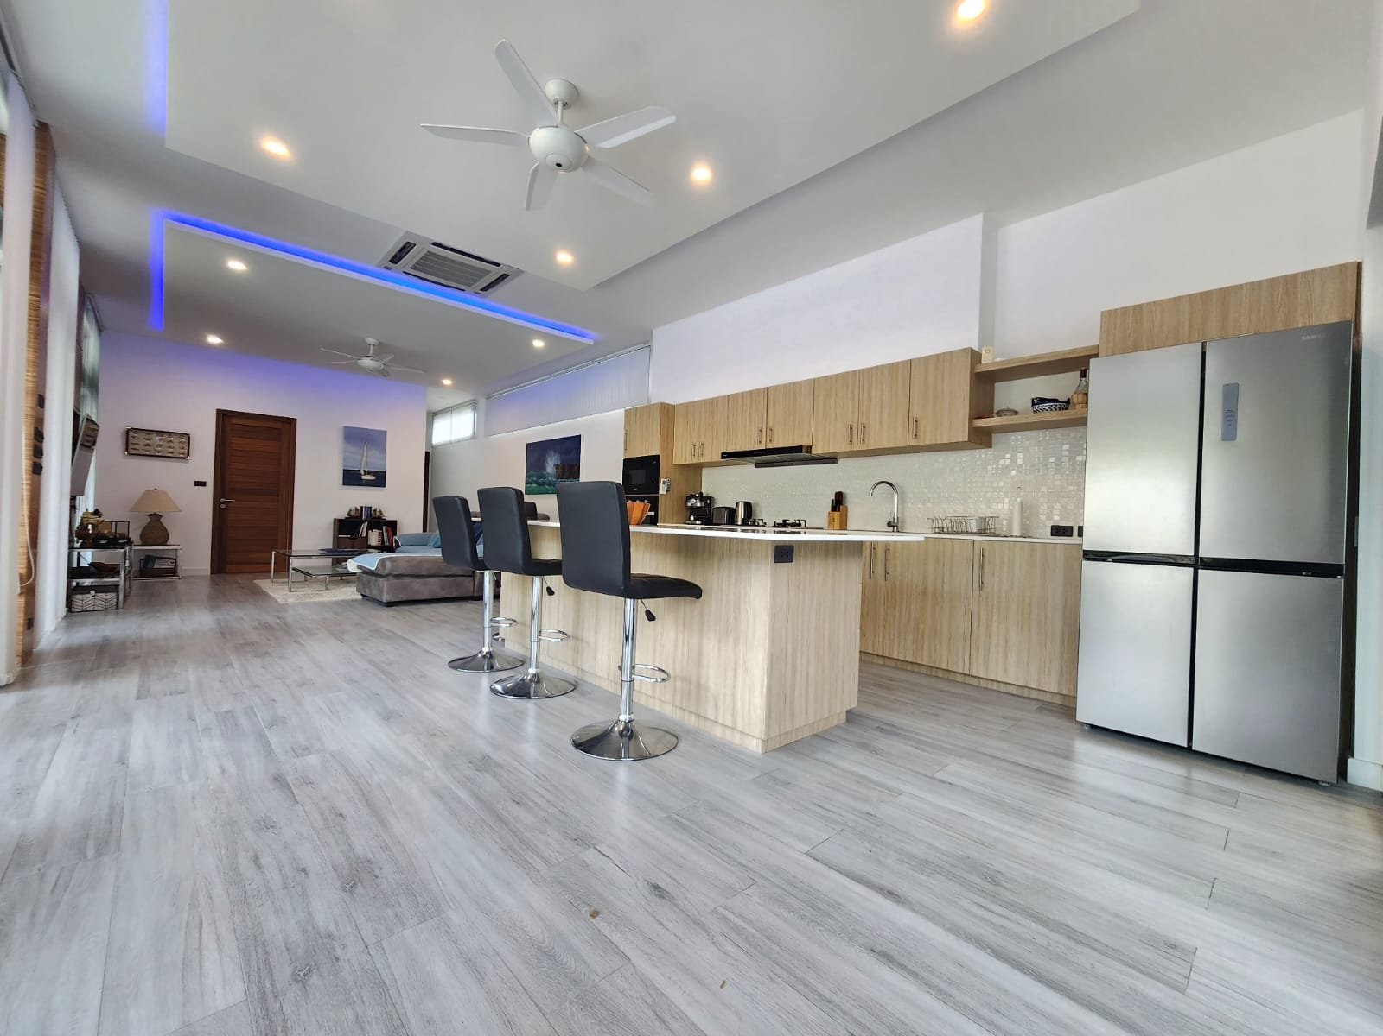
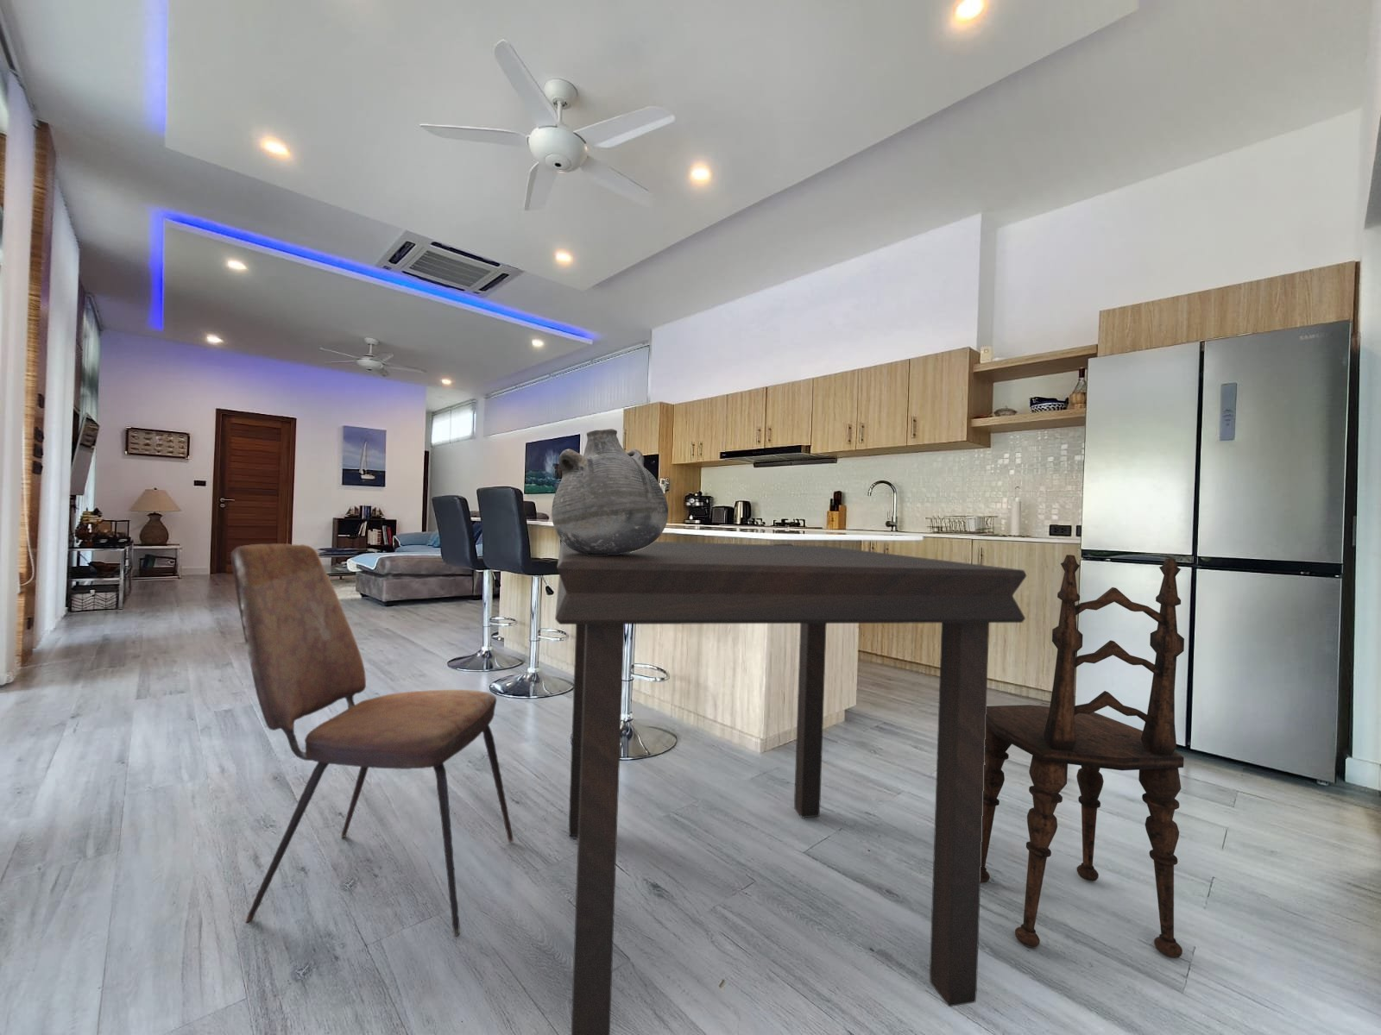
+ vase [550,427,669,554]
+ dining chair [231,543,514,937]
+ dining chair [981,553,1185,958]
+ dining table [555,540,1028,1035]
